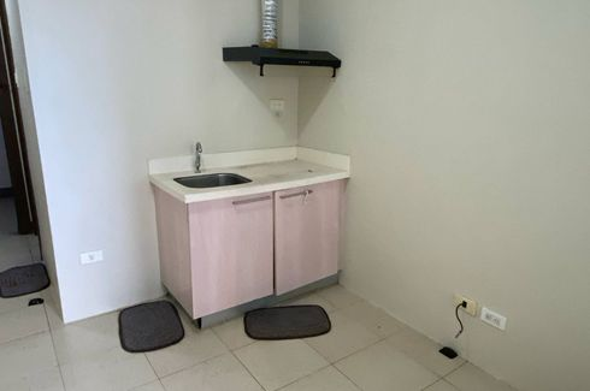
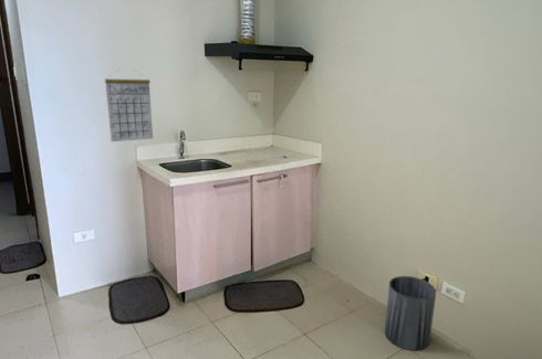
+ calendar [104,66,154,142]
+ trash can [384,275,437,351]
